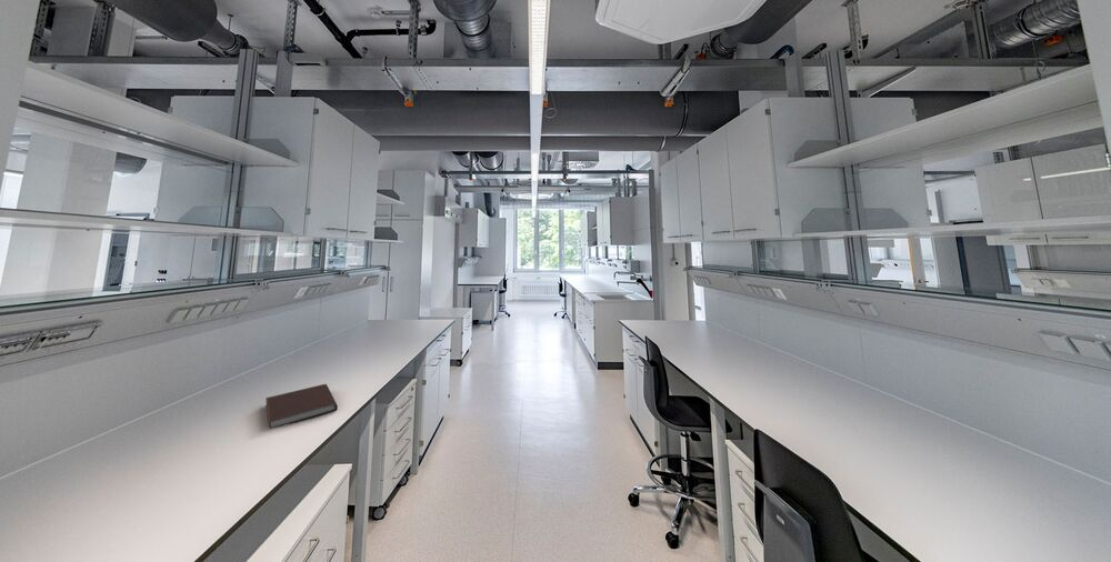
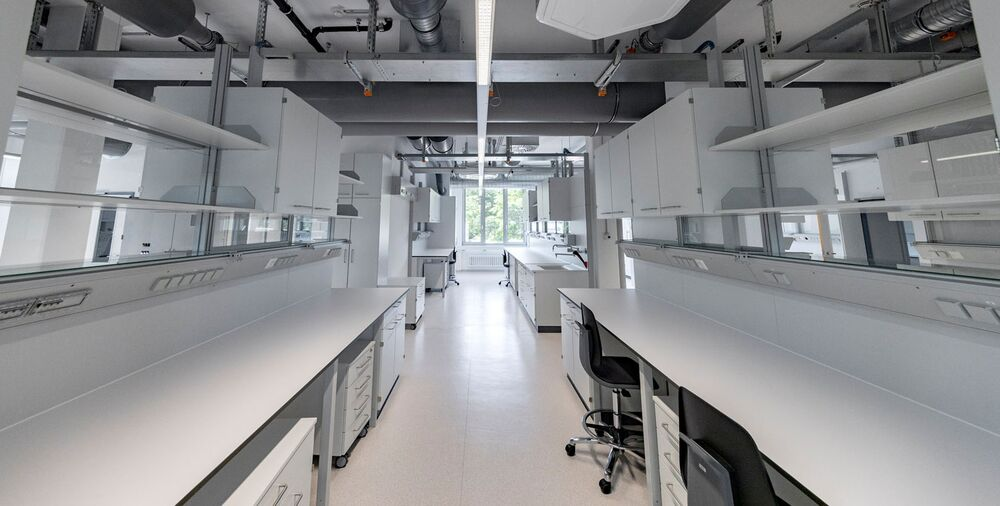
- notebook [266,383,339,430]
